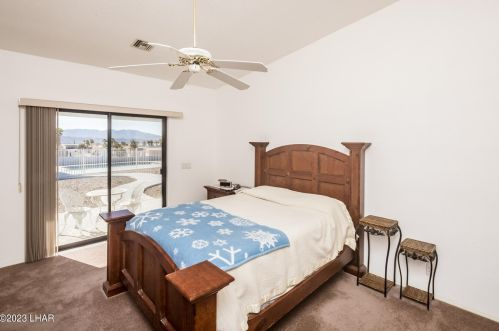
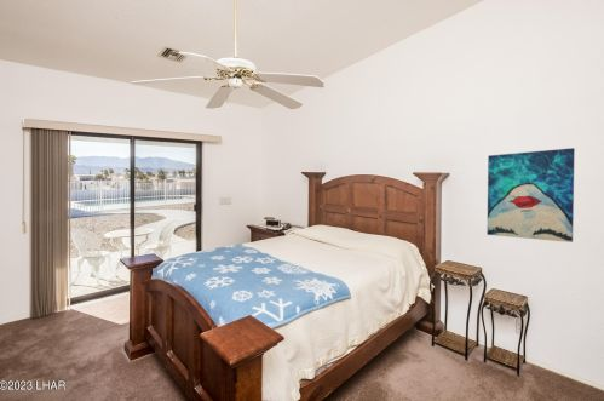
+ wall art [485,147,576,244]
